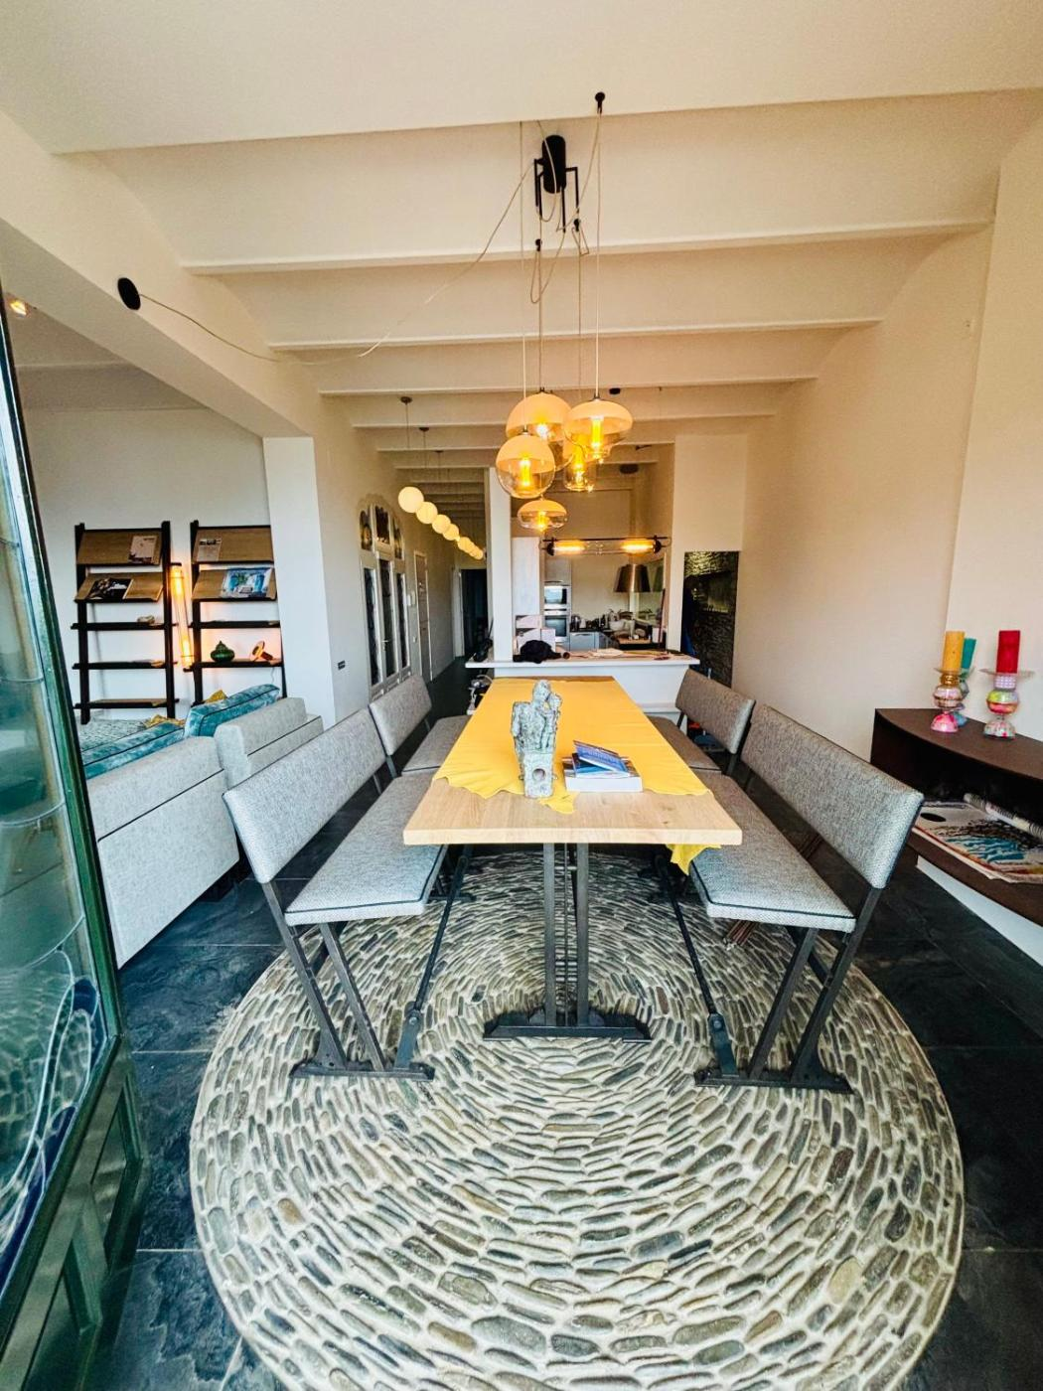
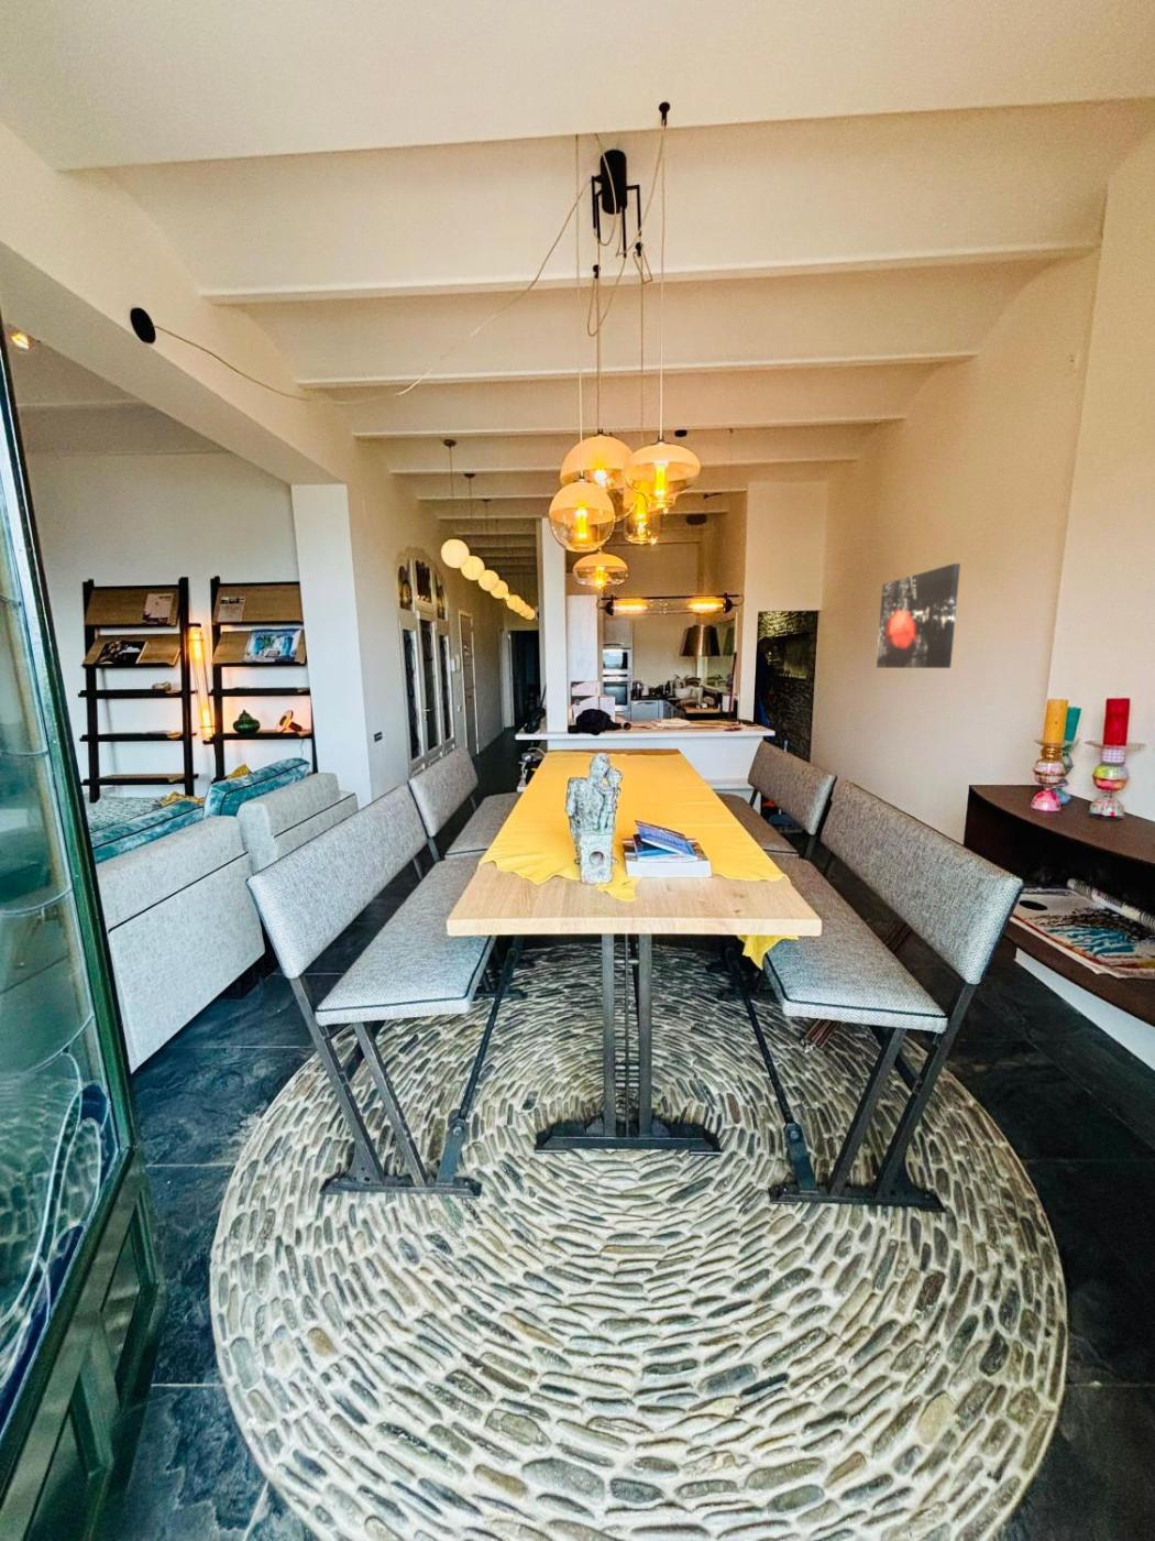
+ wall art [876,563,961,670]
